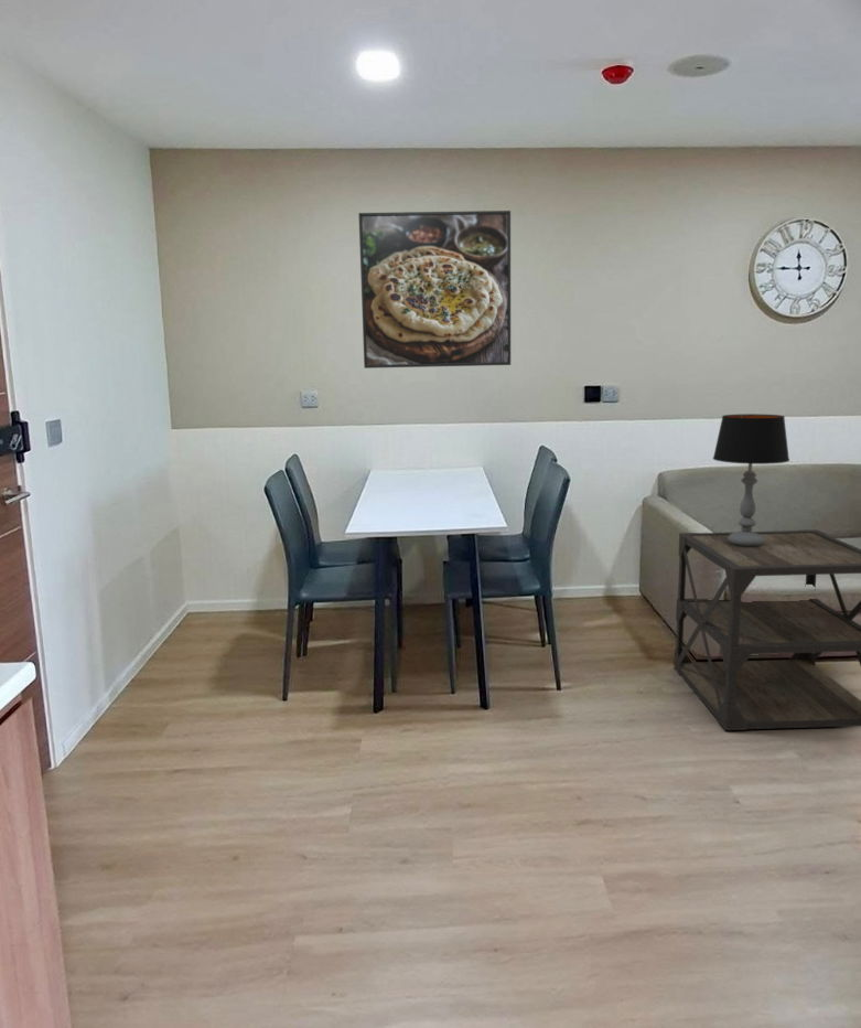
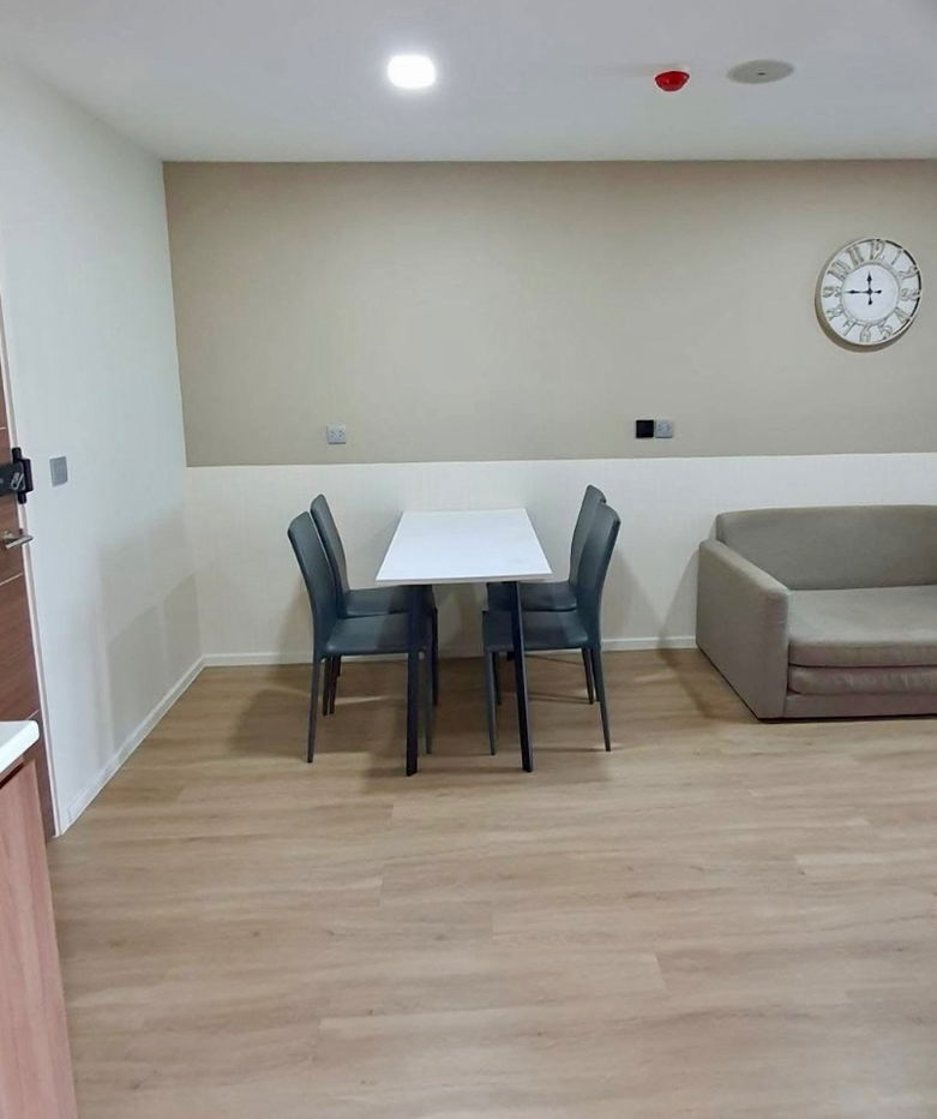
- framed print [357,210,512,370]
- side table [672,528,861,731]
- table lamp [712,413,790,547]
